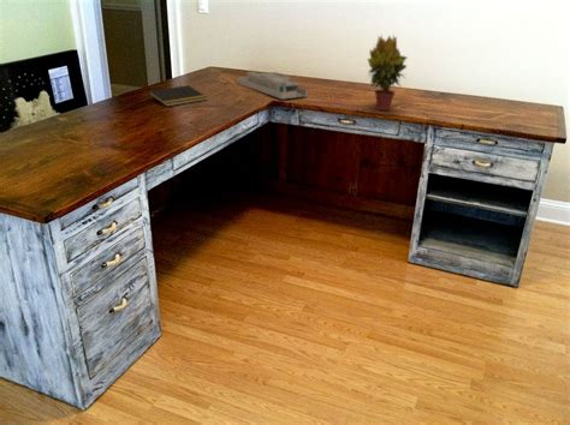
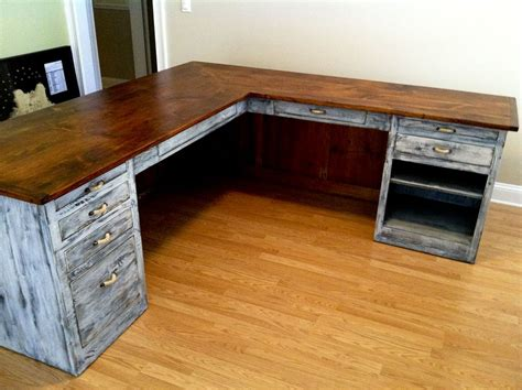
- desk organizer [237,71,309,101]
- potted plant [366,34,409,112]
- notepad [147,84,208,107]
